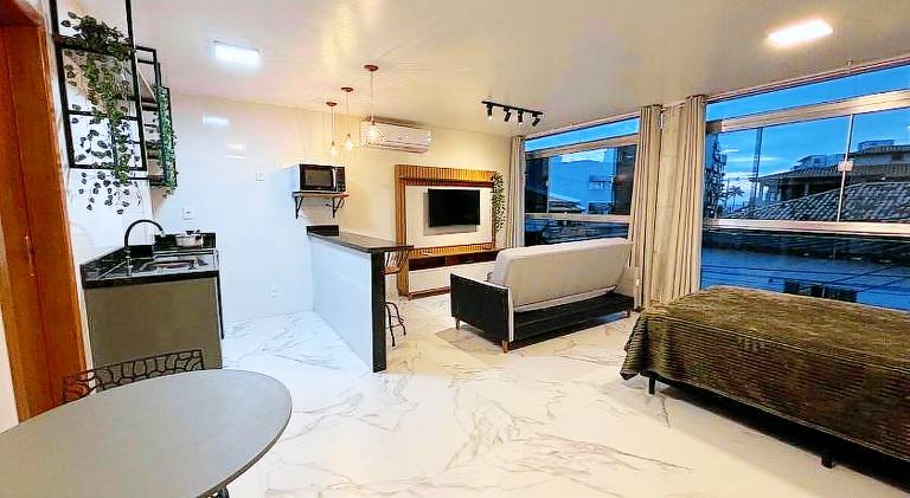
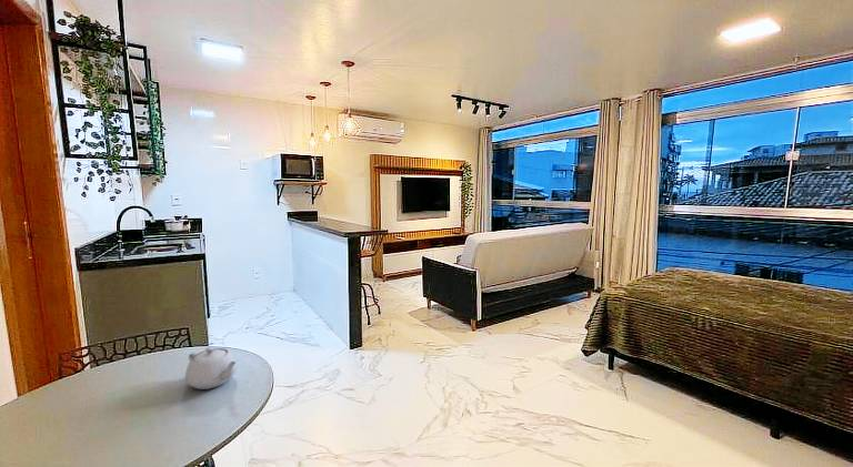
+ teapot [184,346,238,390]
